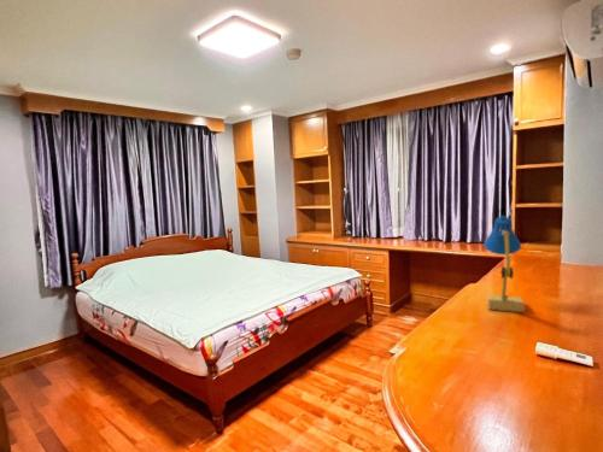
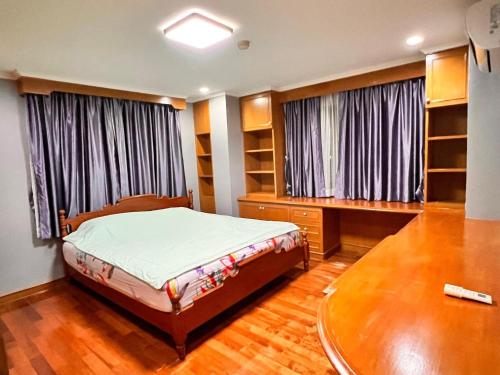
- desk lamp [482,215,526,313]
